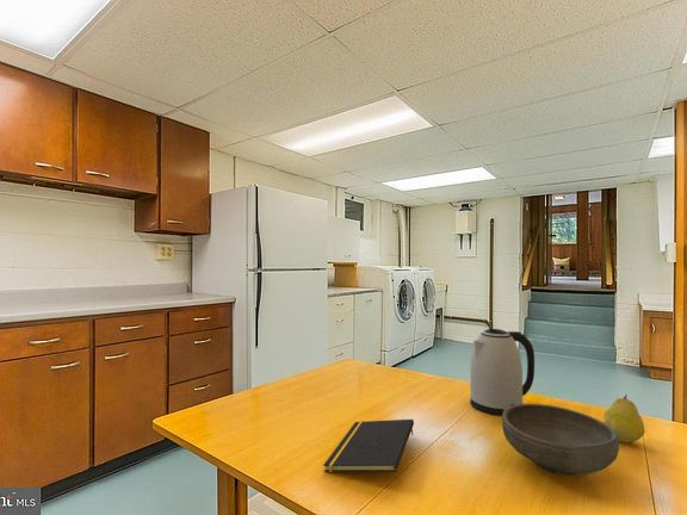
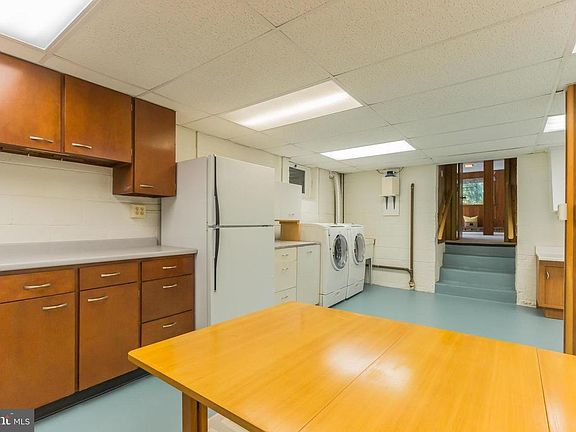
- notepad [322,418,415,473]
- fruit [602,393,645,443]
- kettle [469,328,536,417]
- bowl [501,403,620,477]
